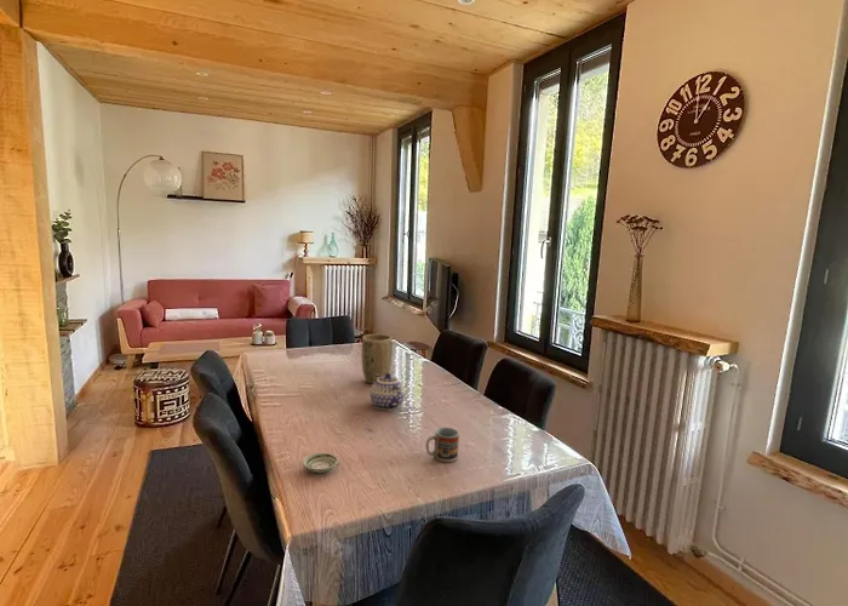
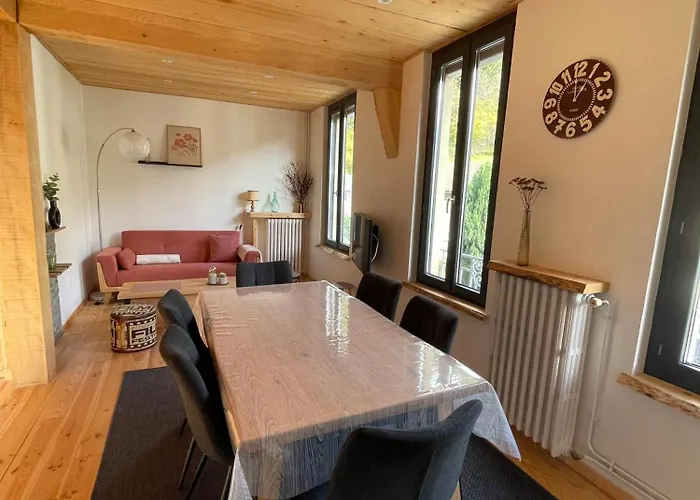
- plant pot [361,333,394,384]
- saucer [302,452,339,474]
- teapot [369,372,406,412]
- cup [425,425,460,463]
